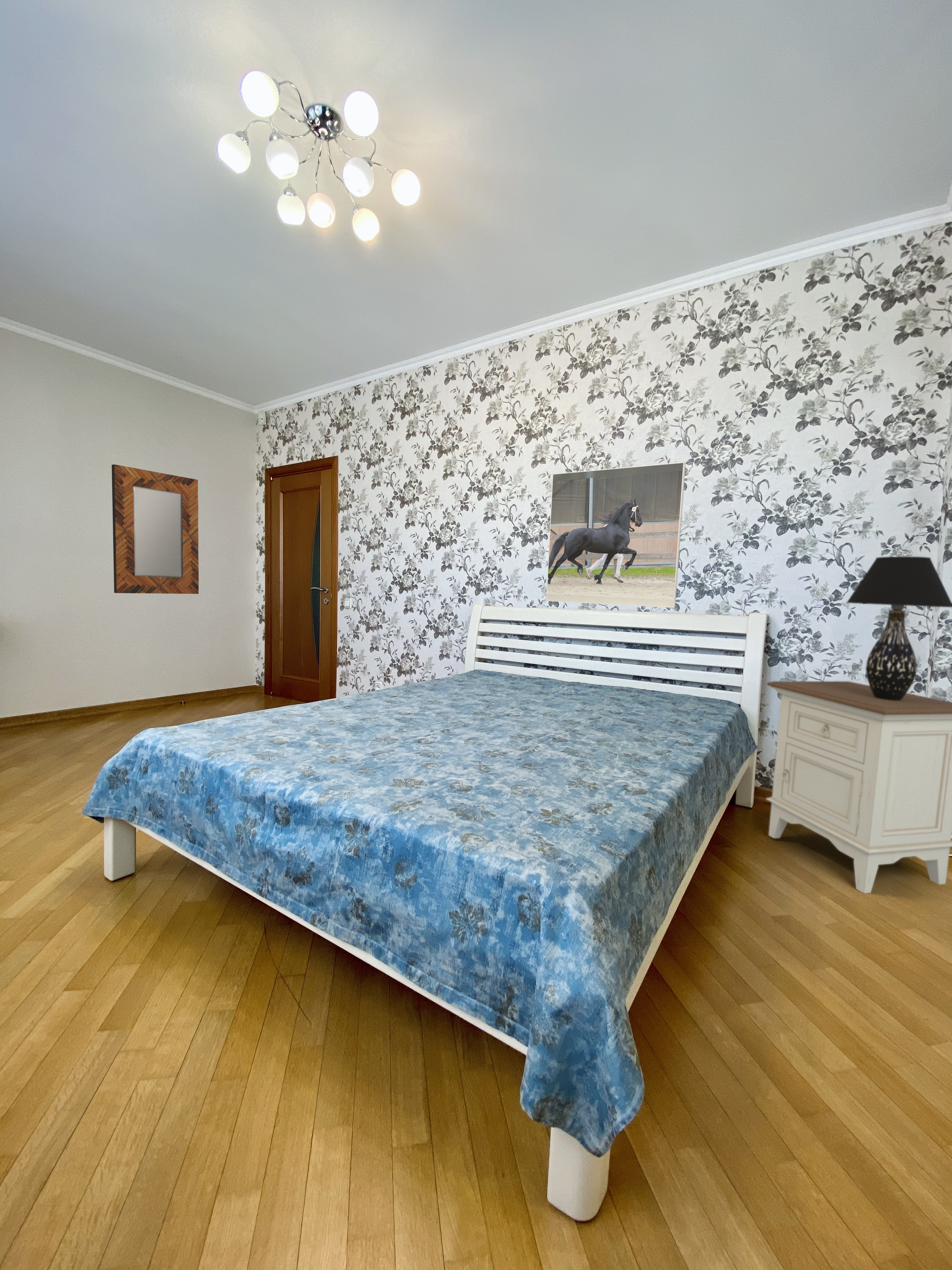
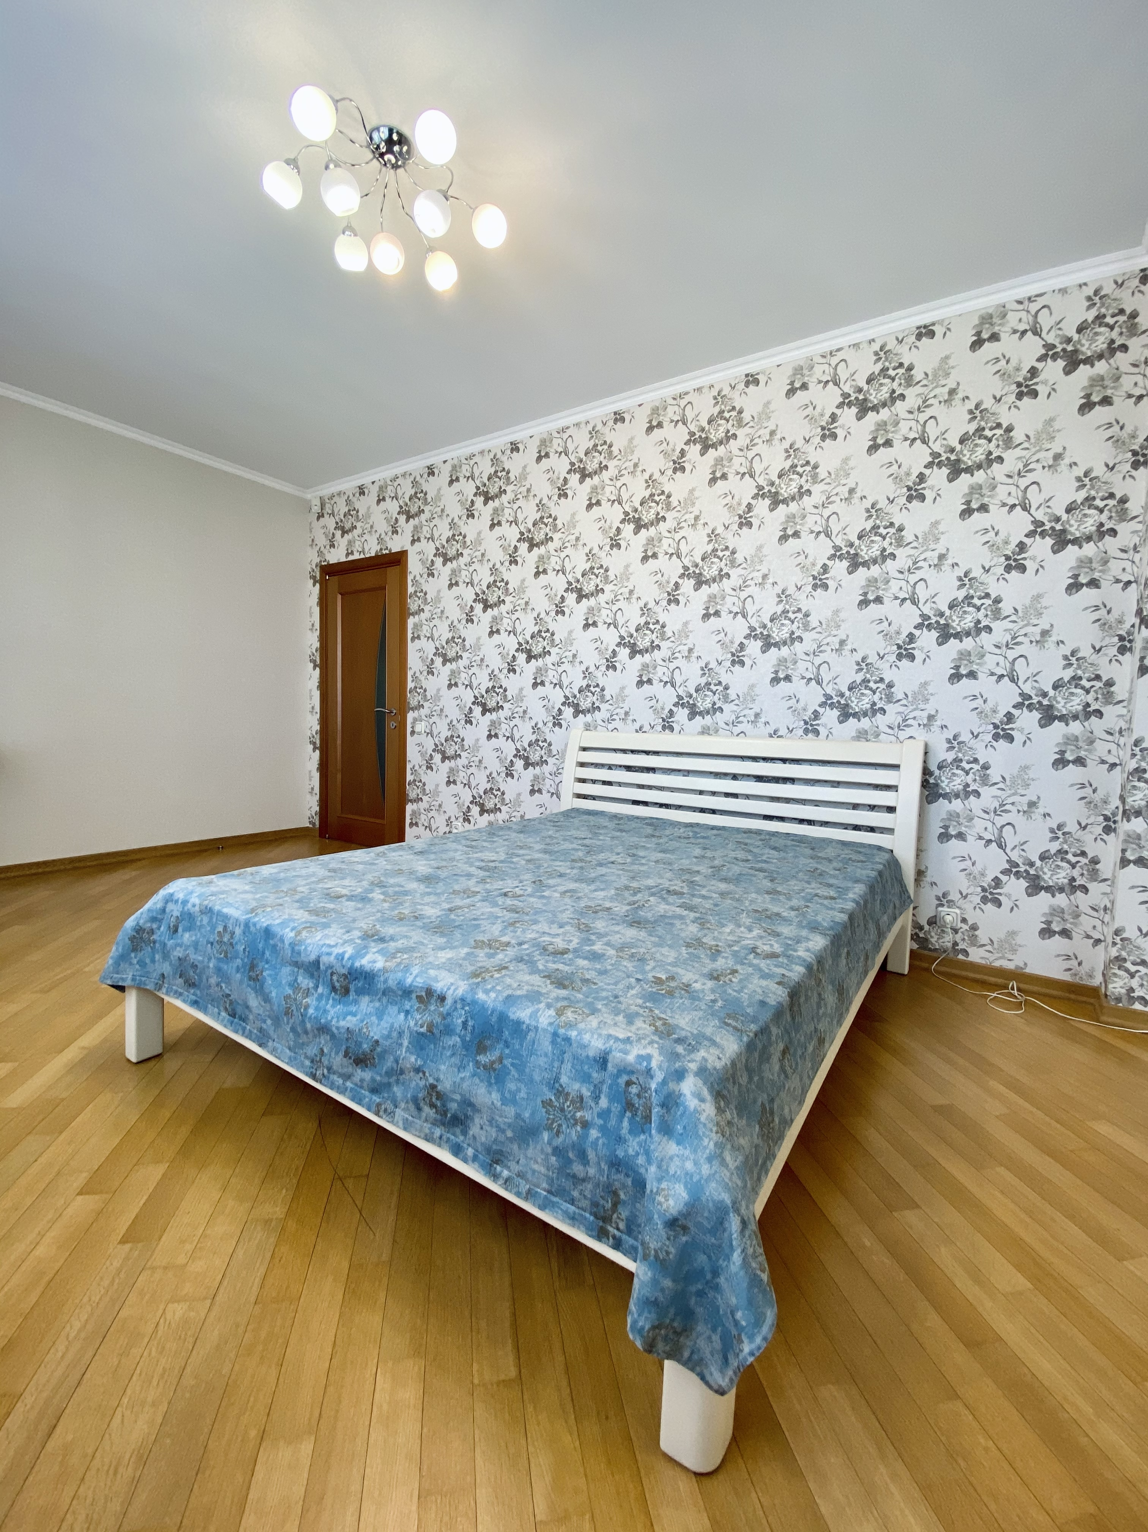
- home mirror [111,464,199,594]
- nightstand [766,681,952,894]
- table lamp [846,556,952,701]
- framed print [546,462,686,608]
